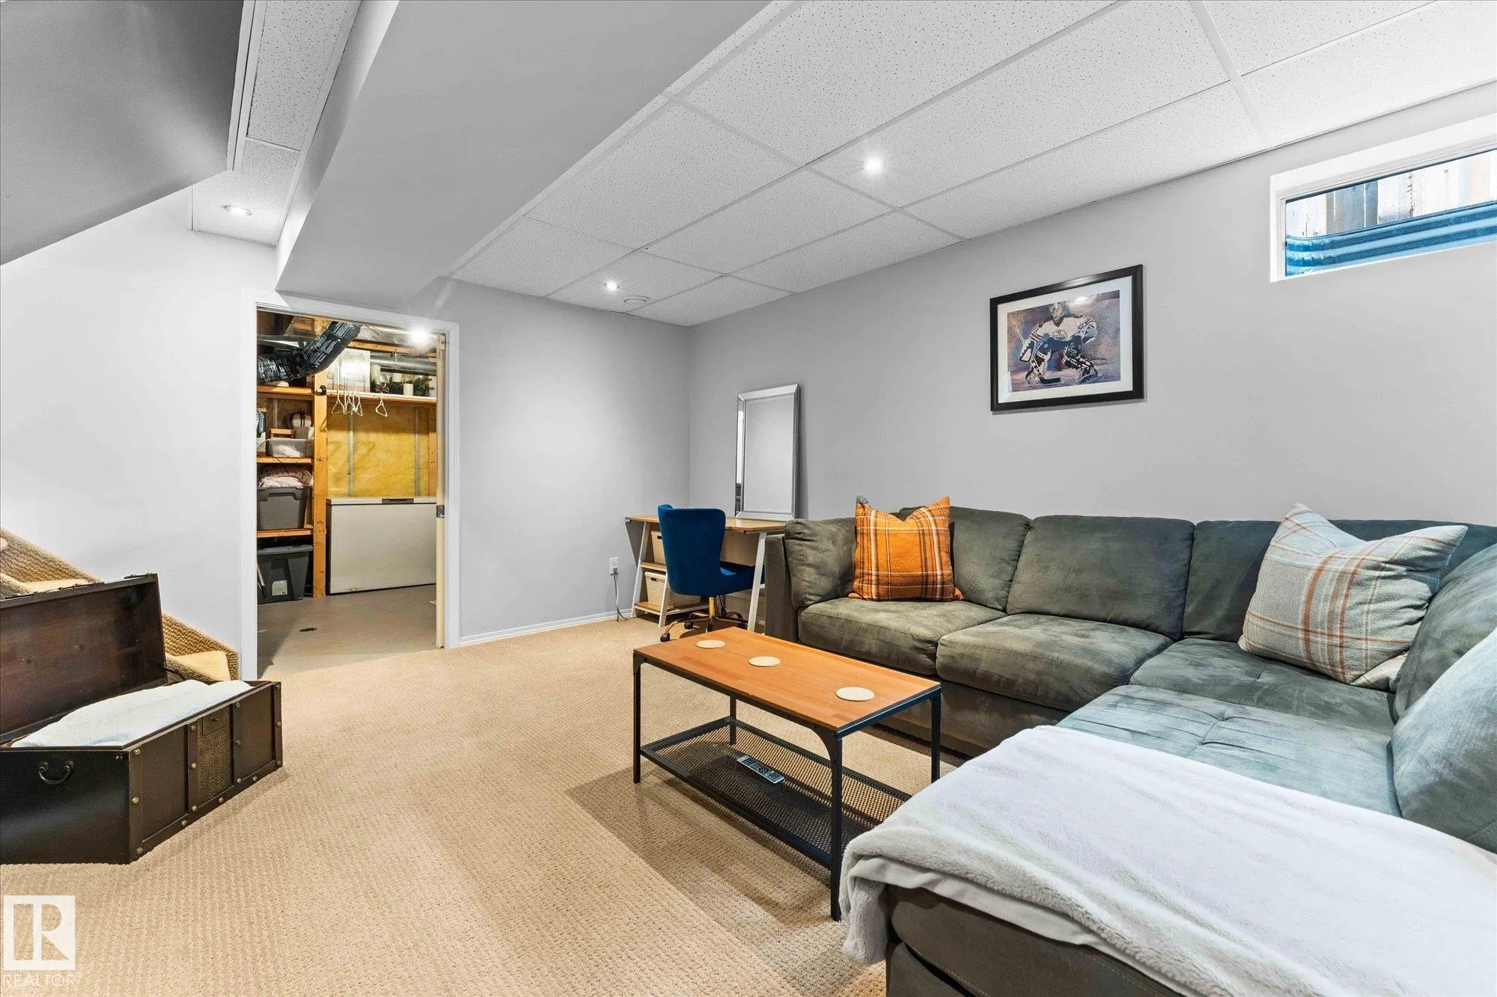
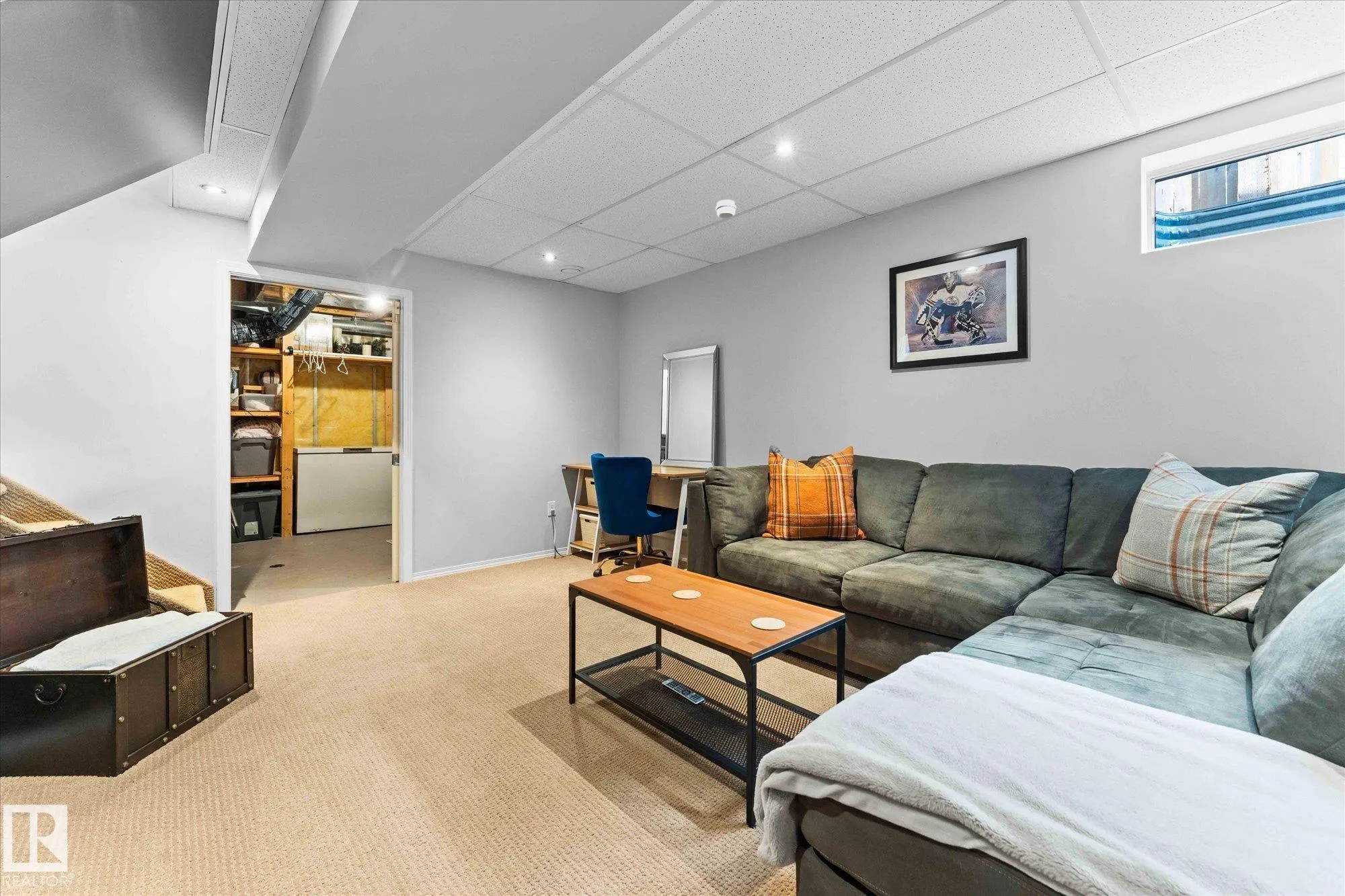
+ smoke detector [715,199,737,219]
